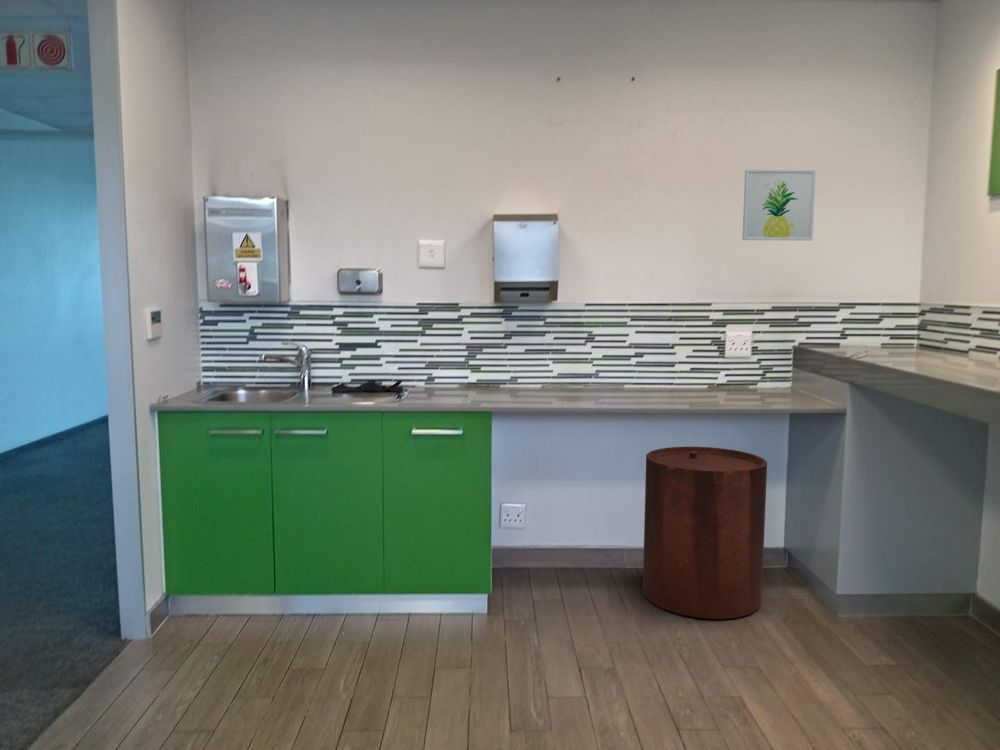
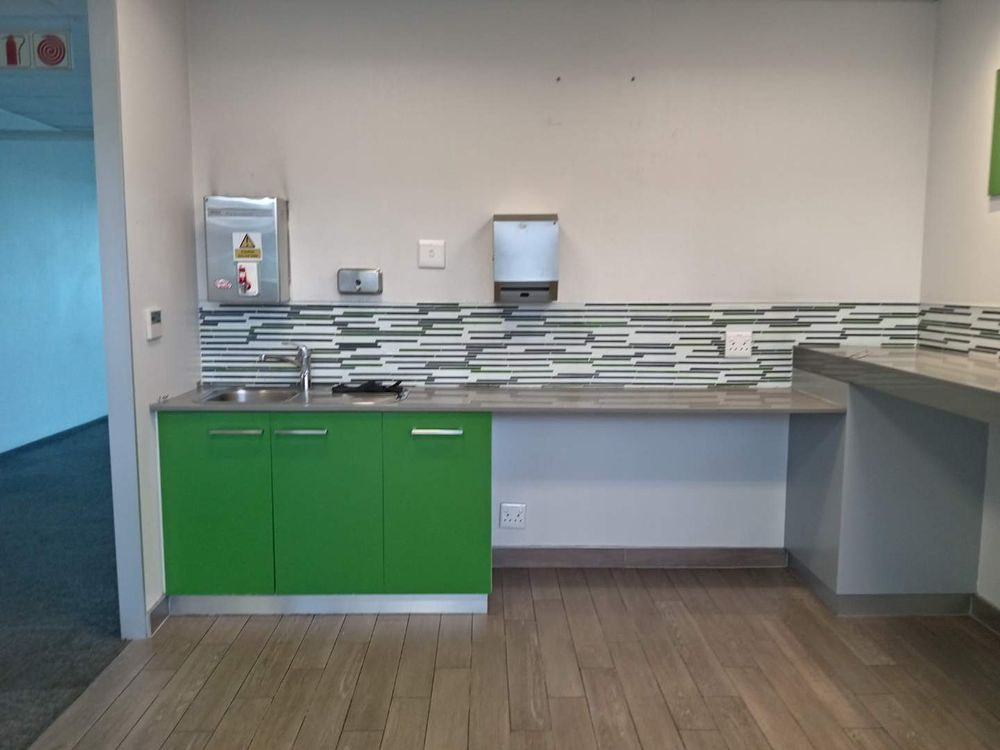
- wall art [741,168,817,242]
- trash can [642,446,768,620]
